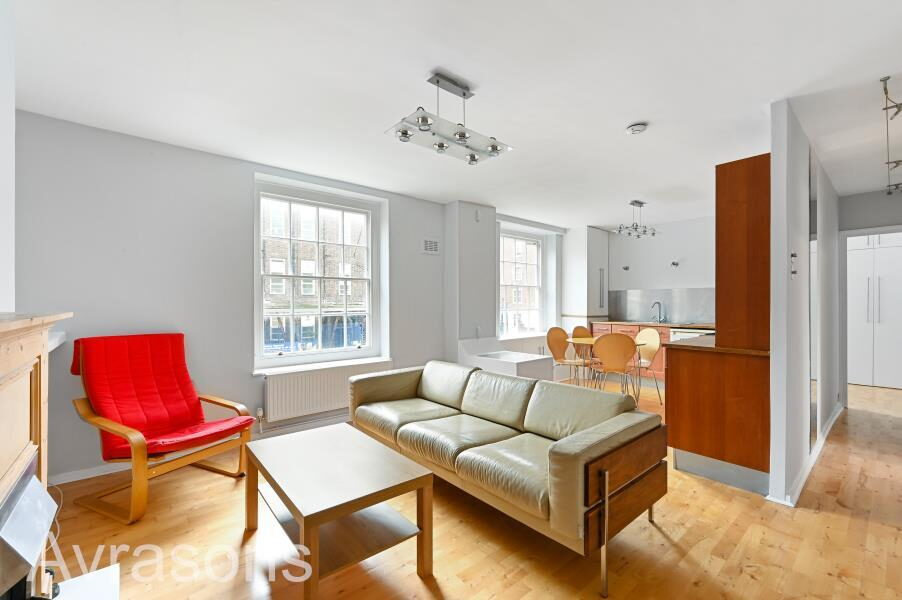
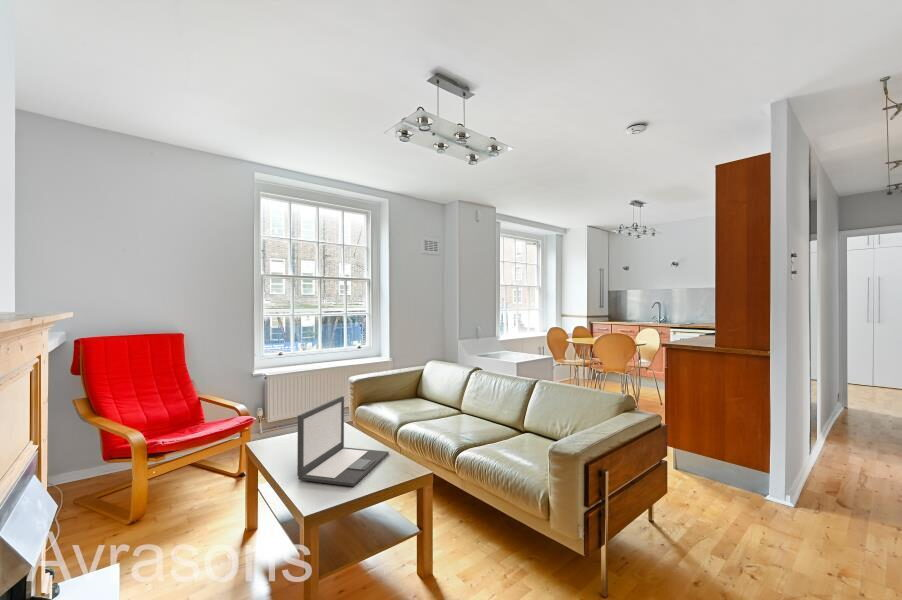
+ laptop [296,395,390,487]
